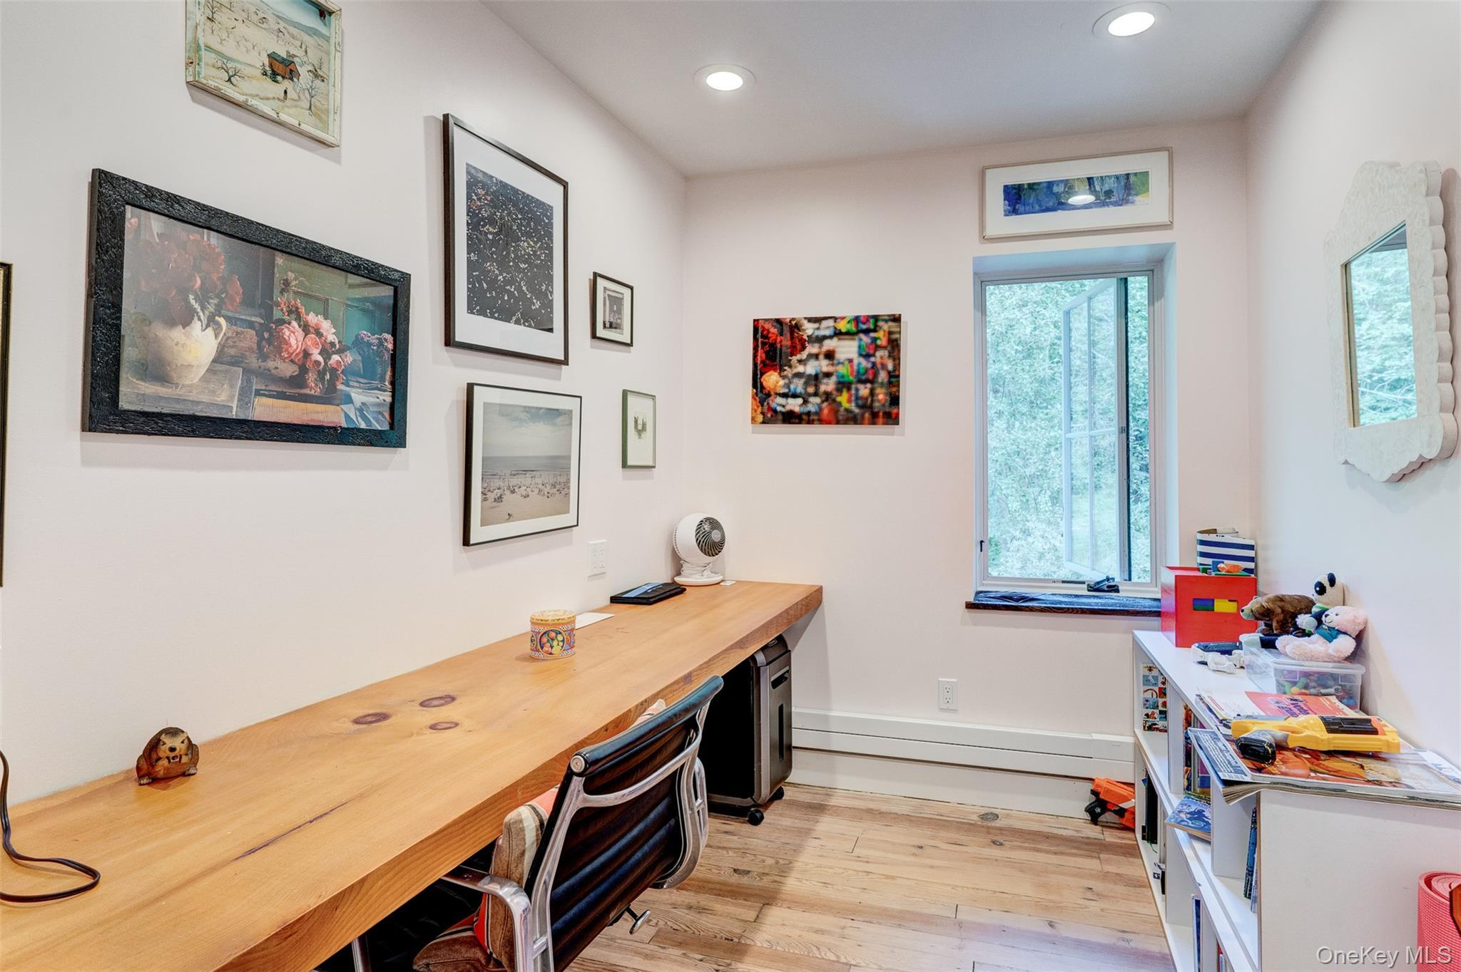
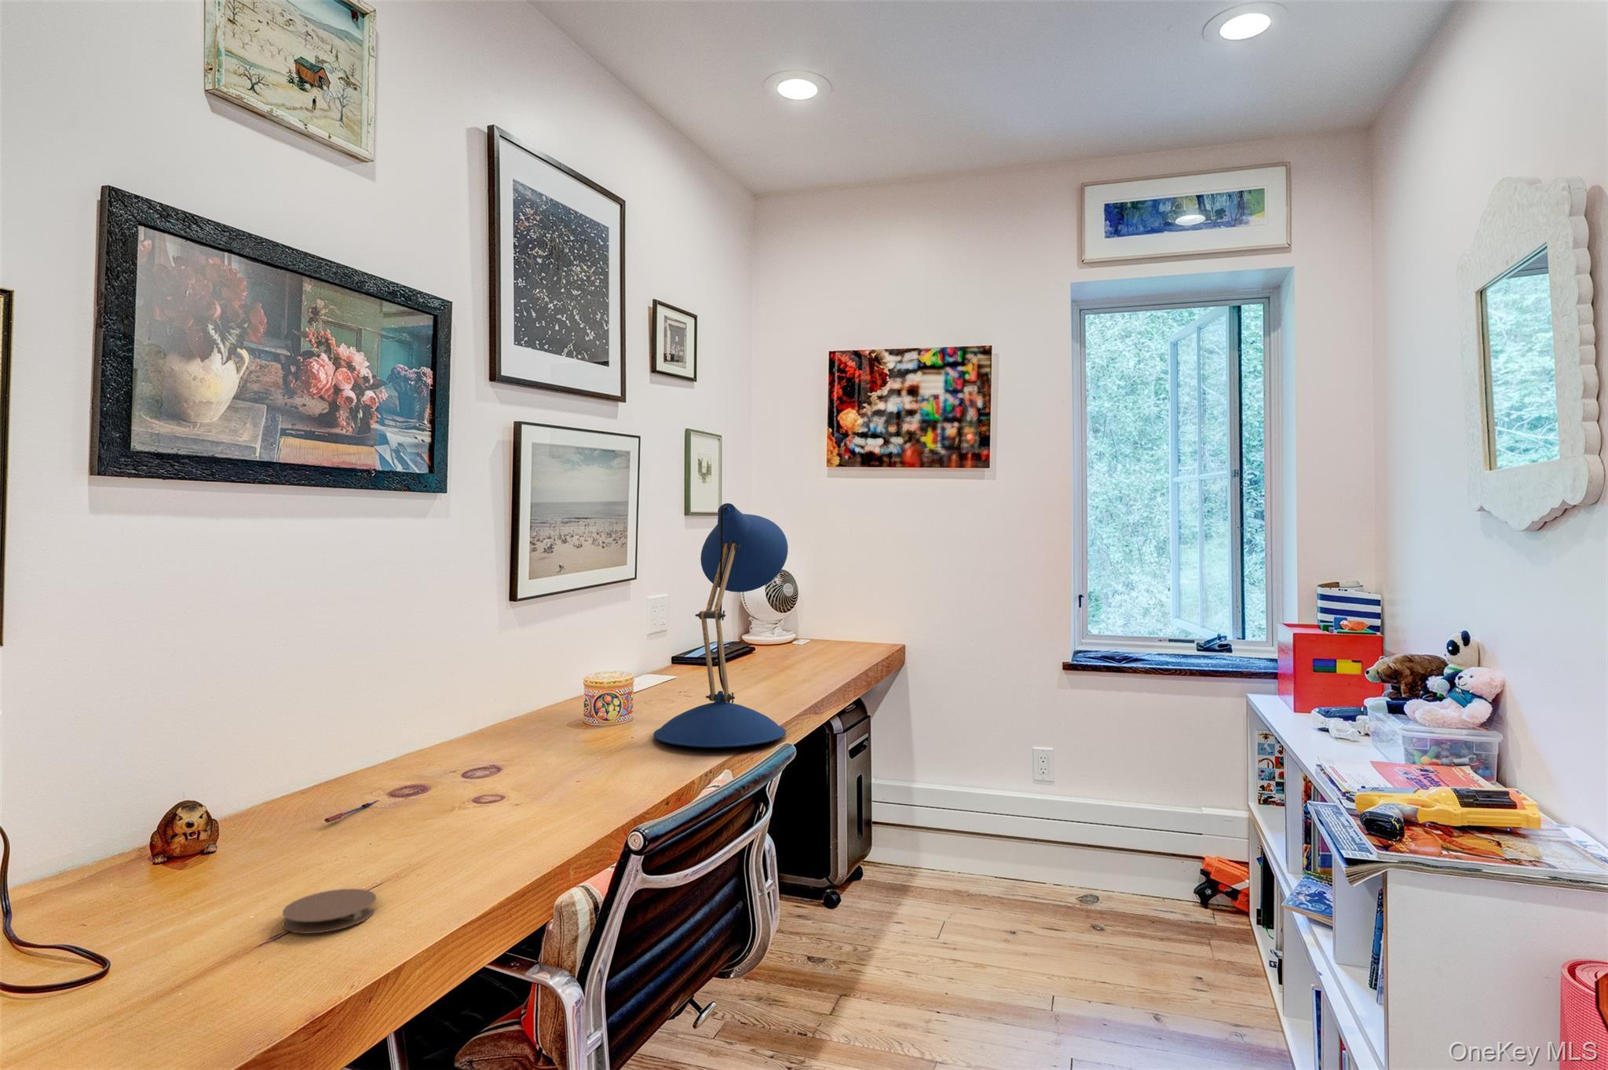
+ pen [324,799,380,823]
+ desk lamp [652,503,790,749]
+ coaster [281,888,376,934]
